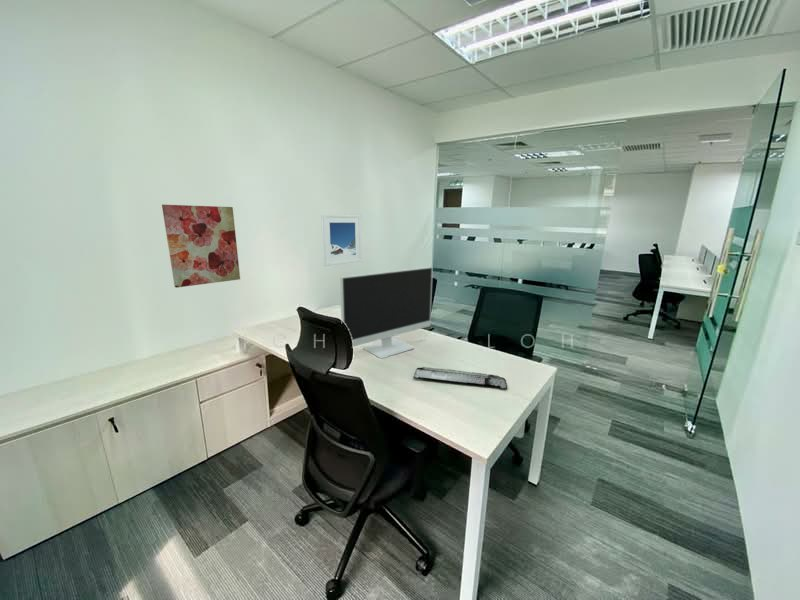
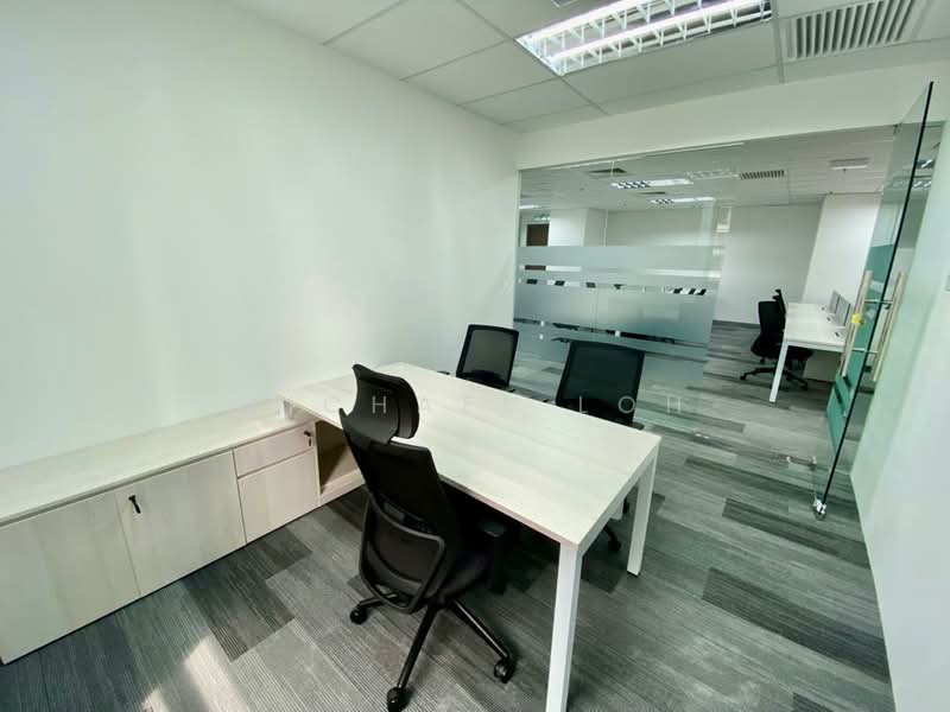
- wall art [161,204,241,288]
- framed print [320,213,362,267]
- computer monitor [339,266,434,359]
- keyboard [413,366,509,390]
